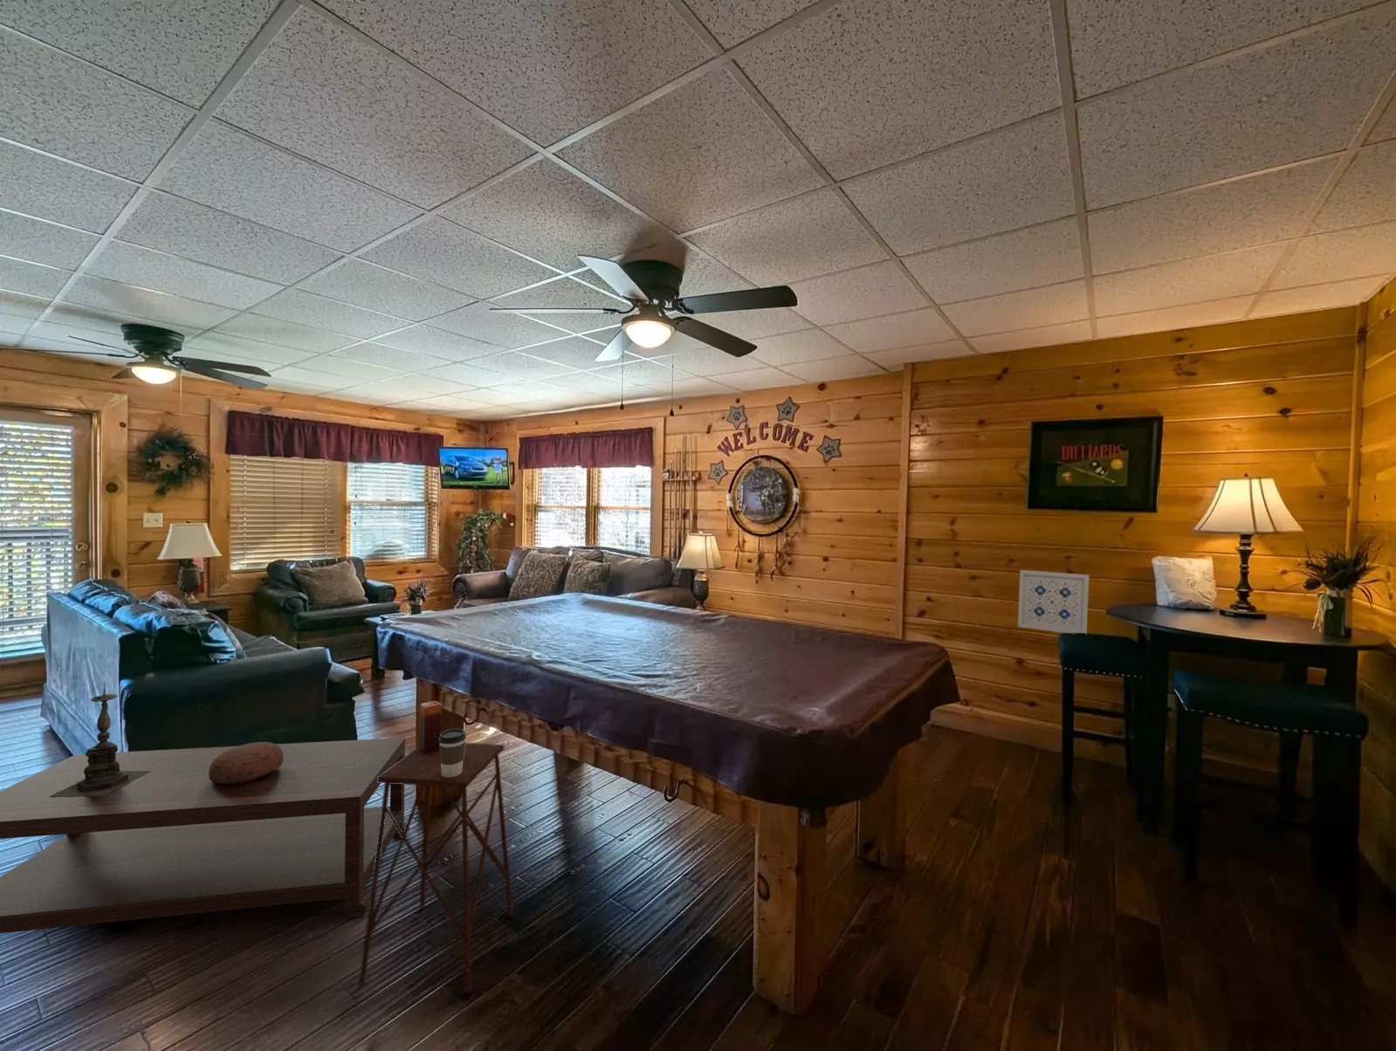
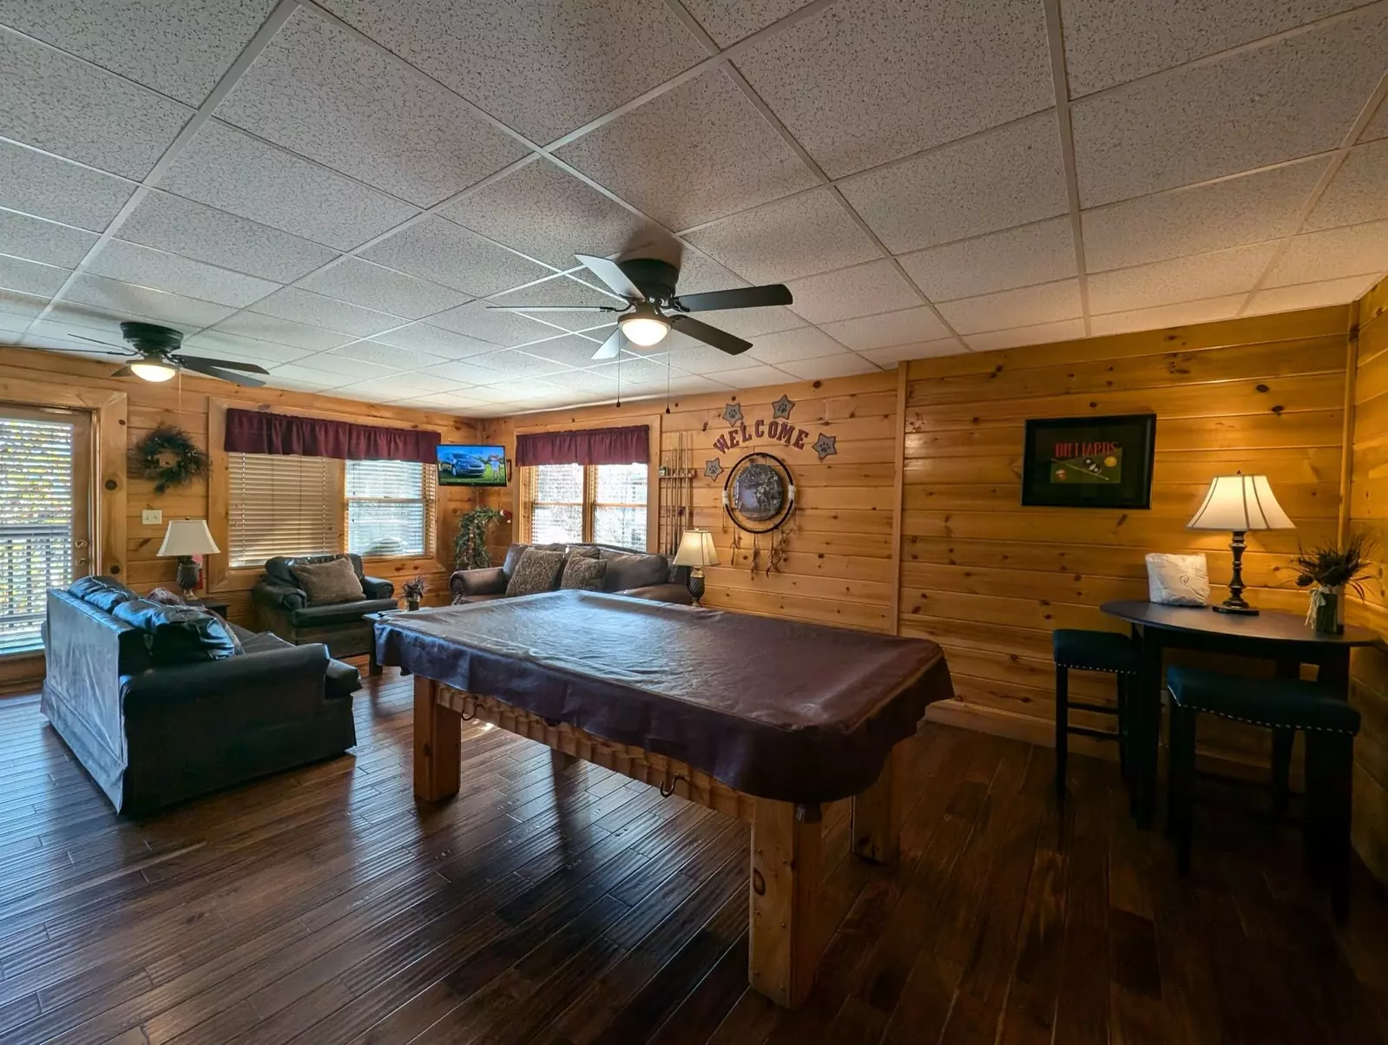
- candle [419,700,443,754]
- coffee cup [438,728,467,778]
- wall art [1017,570,1090,635]
- candle holder [51,682,151,797]
- side table [358,742,515,995]
- coffee table [0,736,411,934]
- decorative bowl [209,741,284,786]
